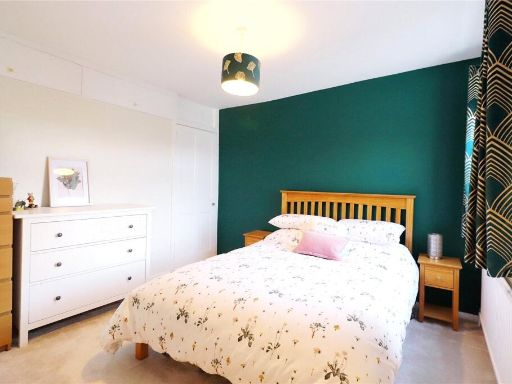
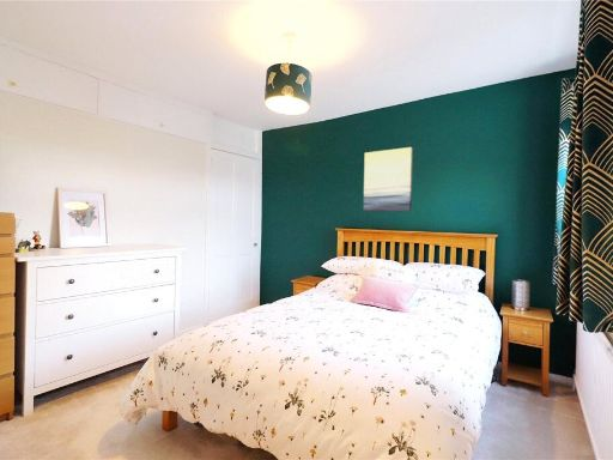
+ wall art [363,146,414,213]
